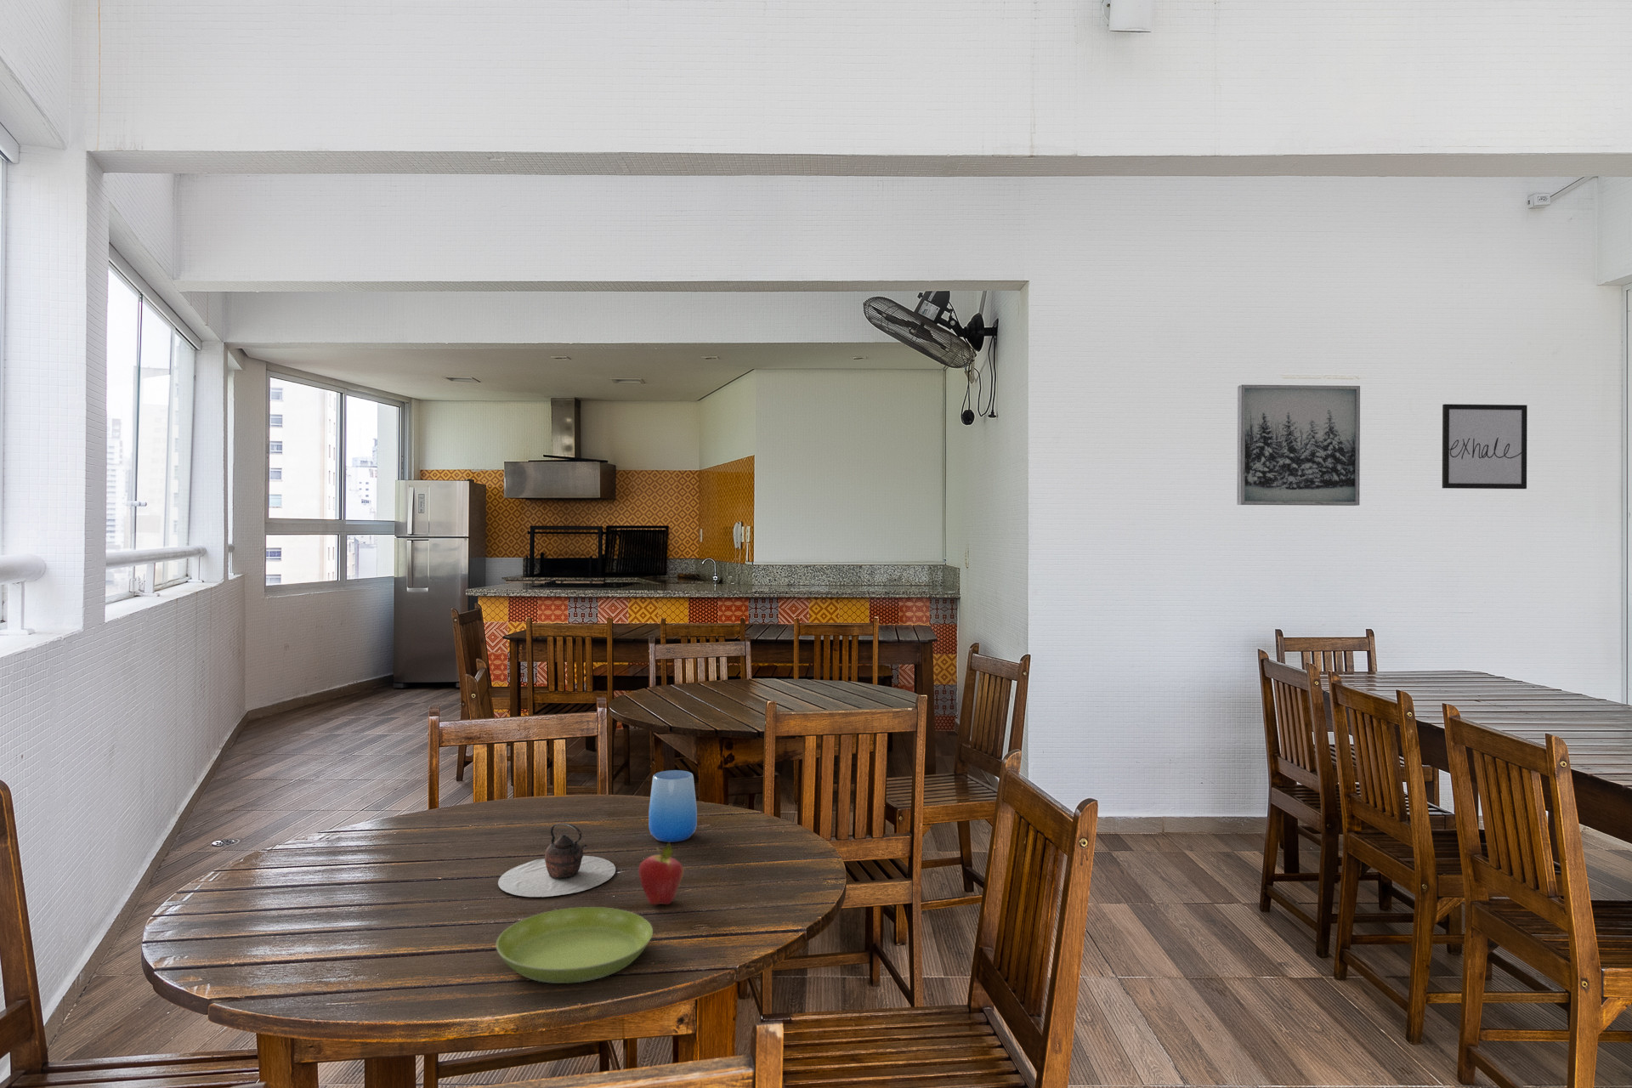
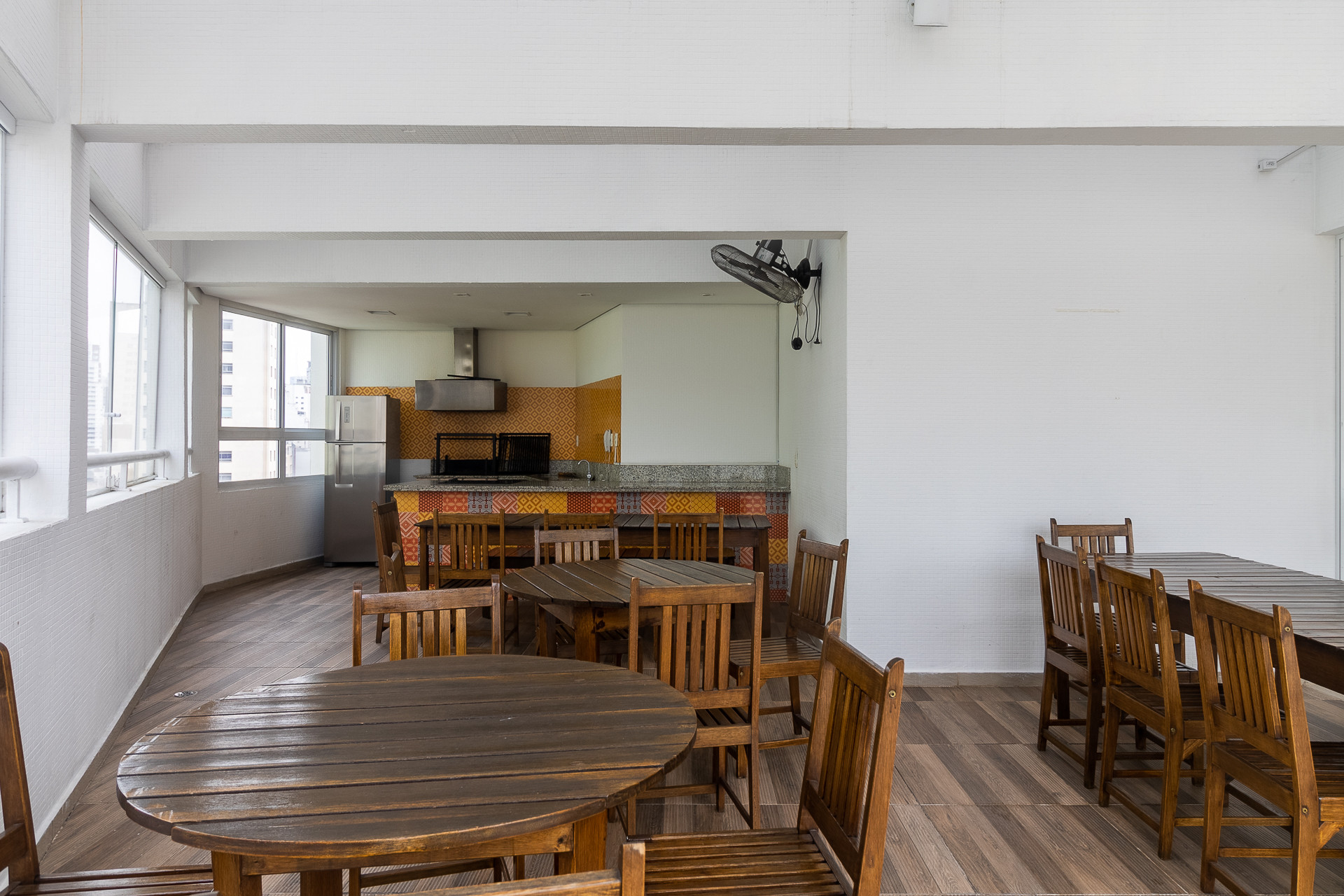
- wall art [1441,403,1529,489]
- saucer [495,906,653,985]
- wall art [1236,384,1361,506]
- teapot [497,822,616,897]
- fruit [638,843,684,906]
- cup [647,769,698,843]
